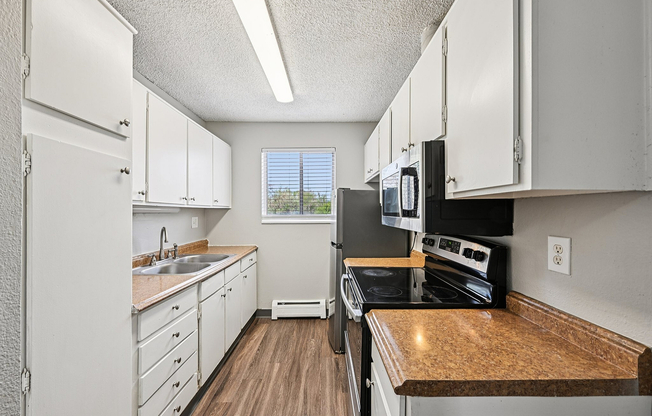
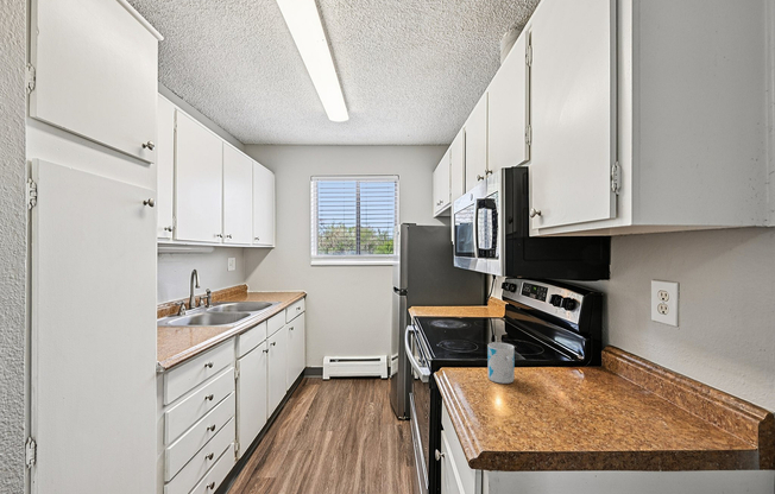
+ mug [487,342,516,385]
